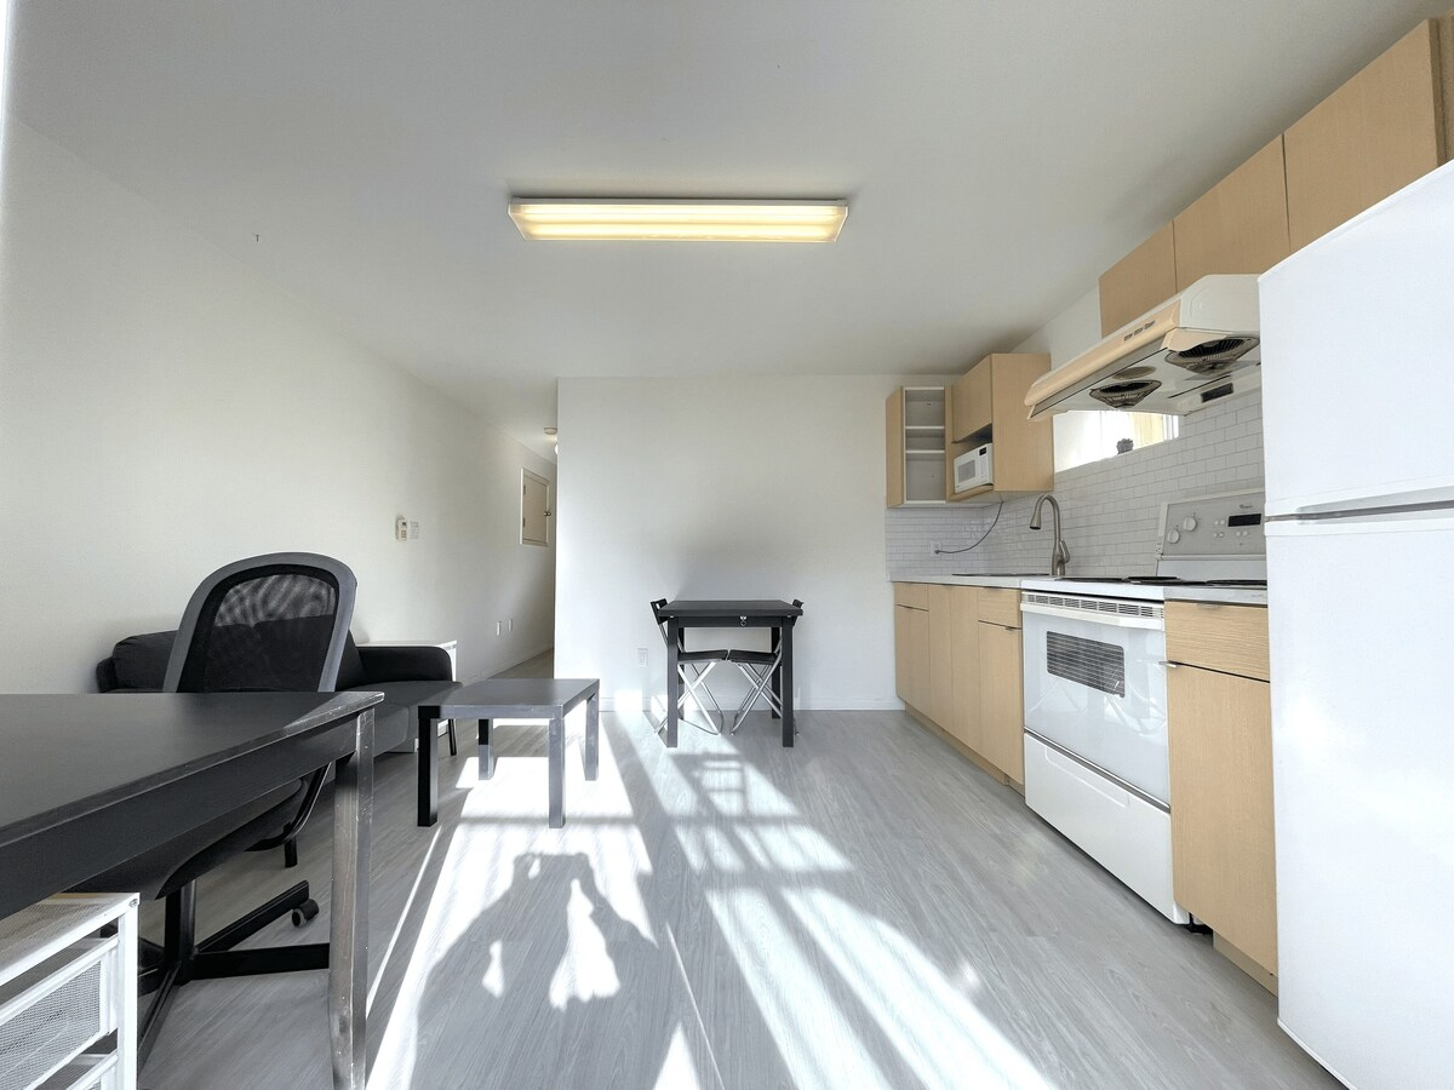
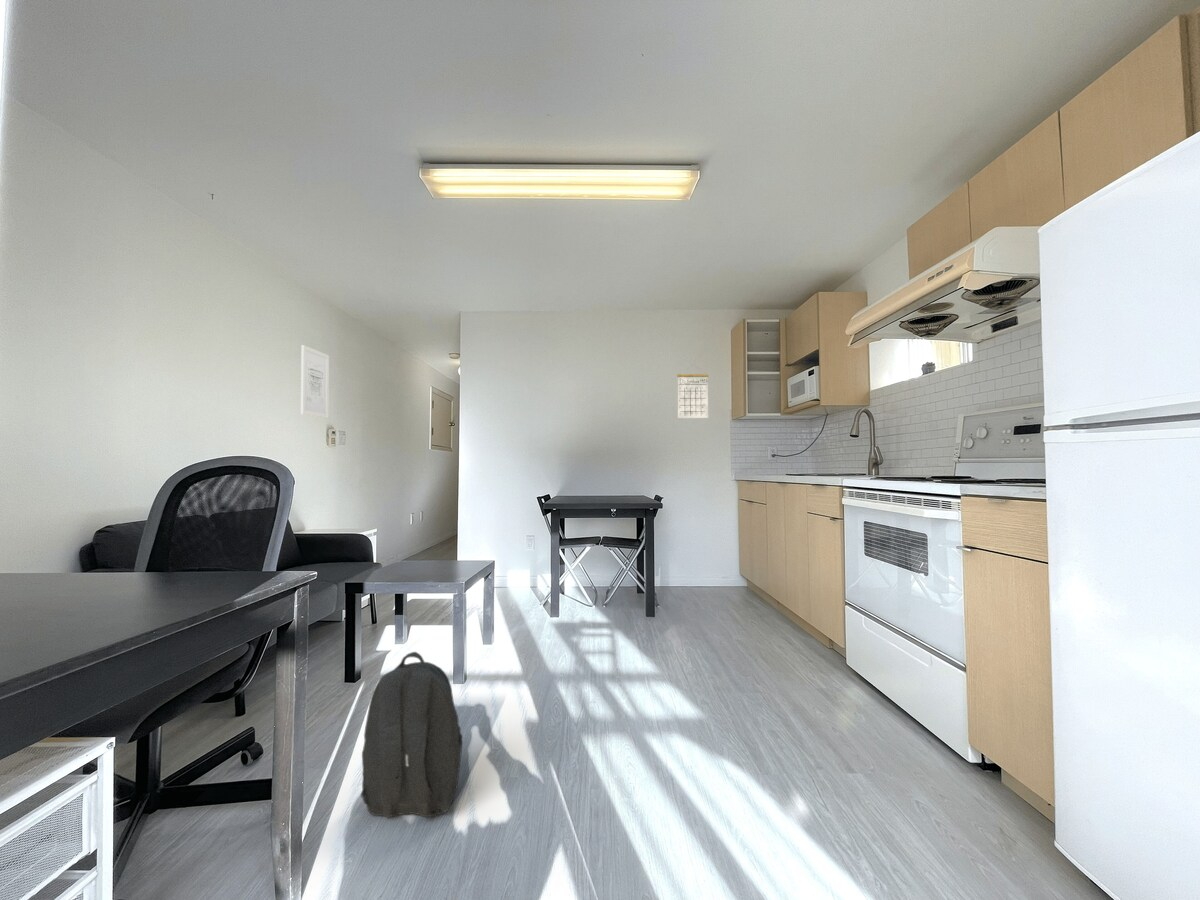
+ calendar [676,364,709,419]
+ backpack [359,651,463,818]
+ wall art [300,344,330,419]
